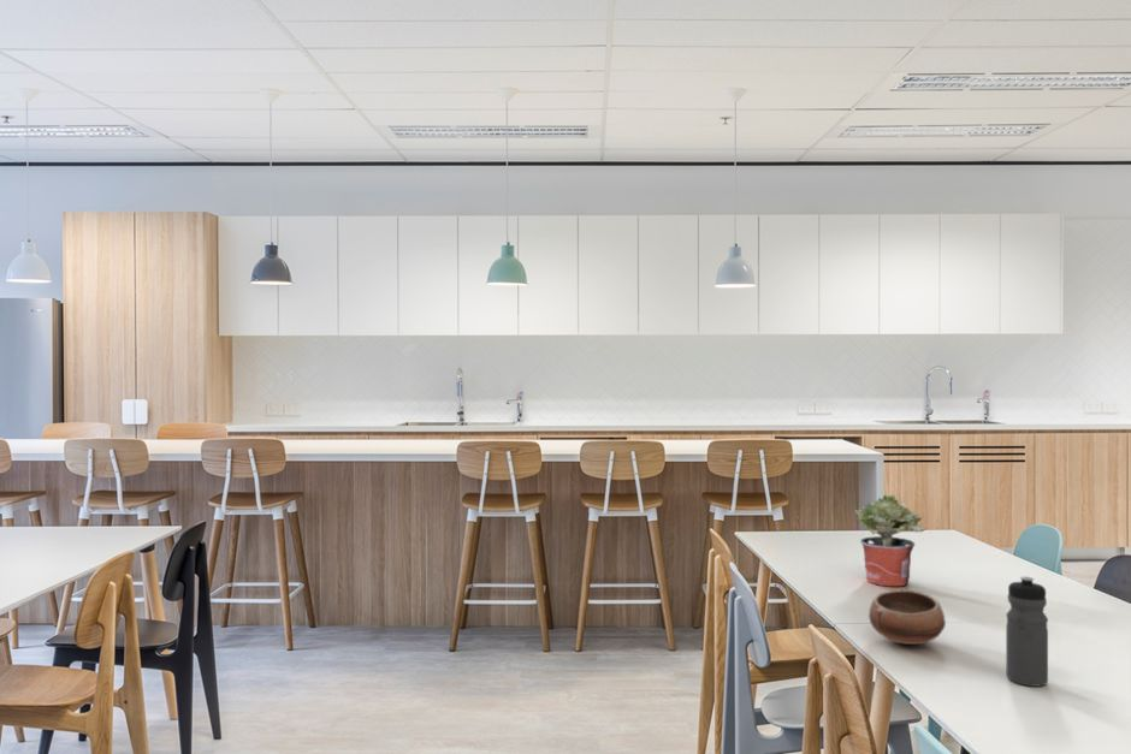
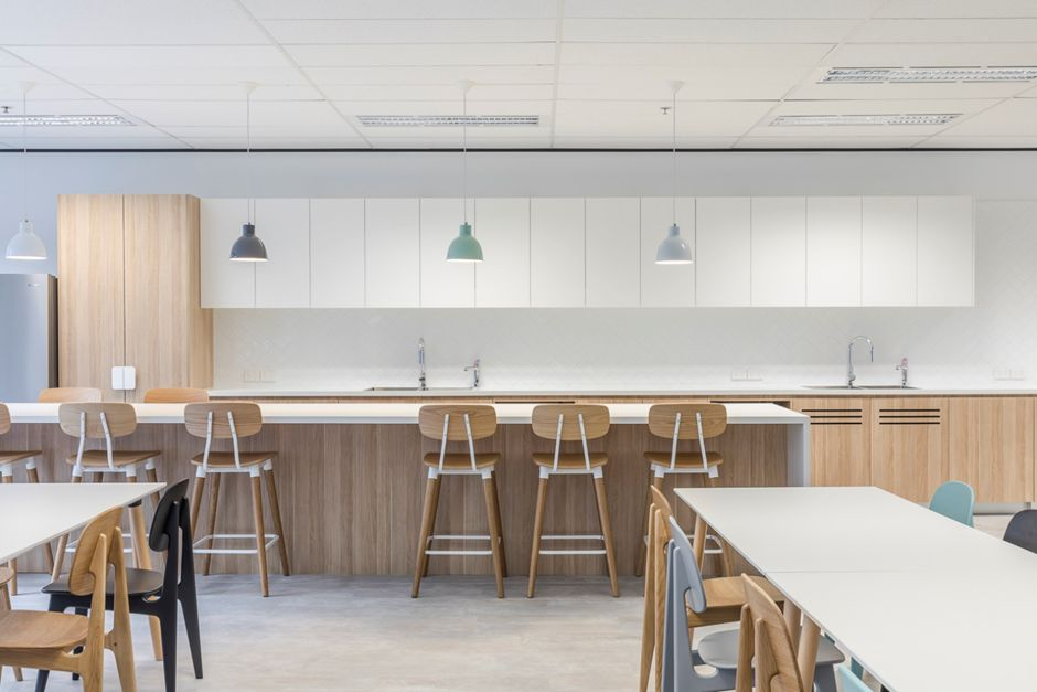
- water bottle [1005,576,1049,688]
- bowl [868,589,947,646]
- potted plant [854,493,926,587]
